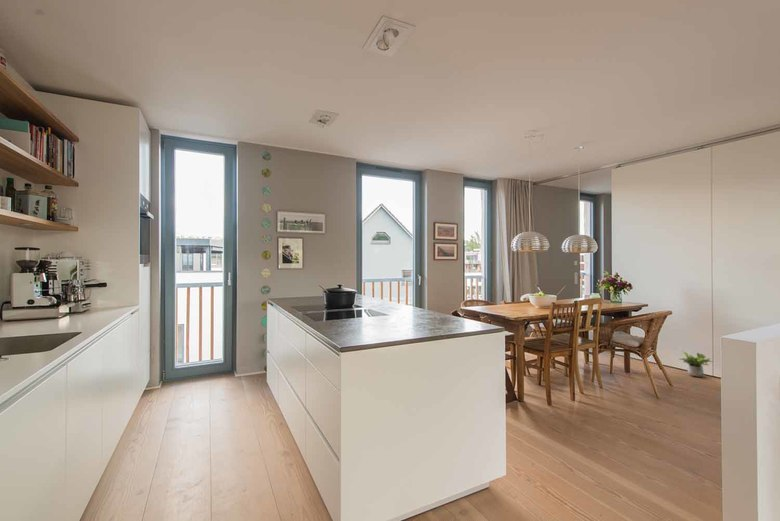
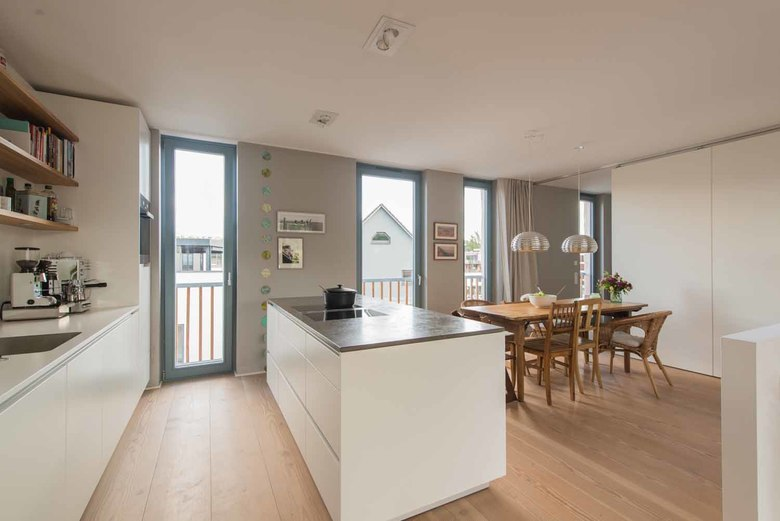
- potted plant [679,350,714,378]
